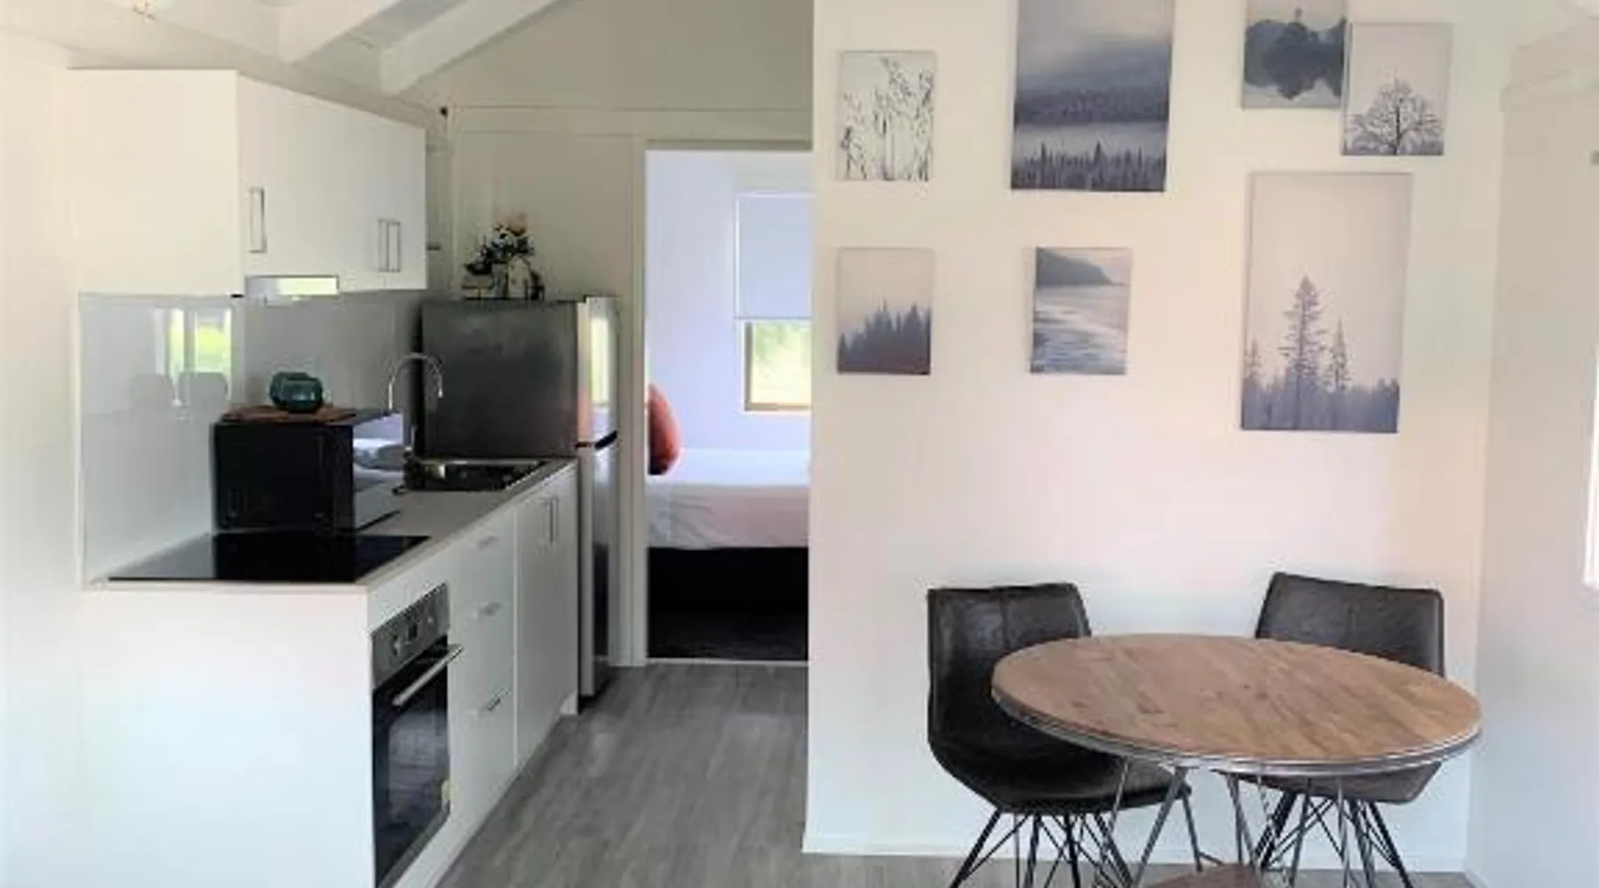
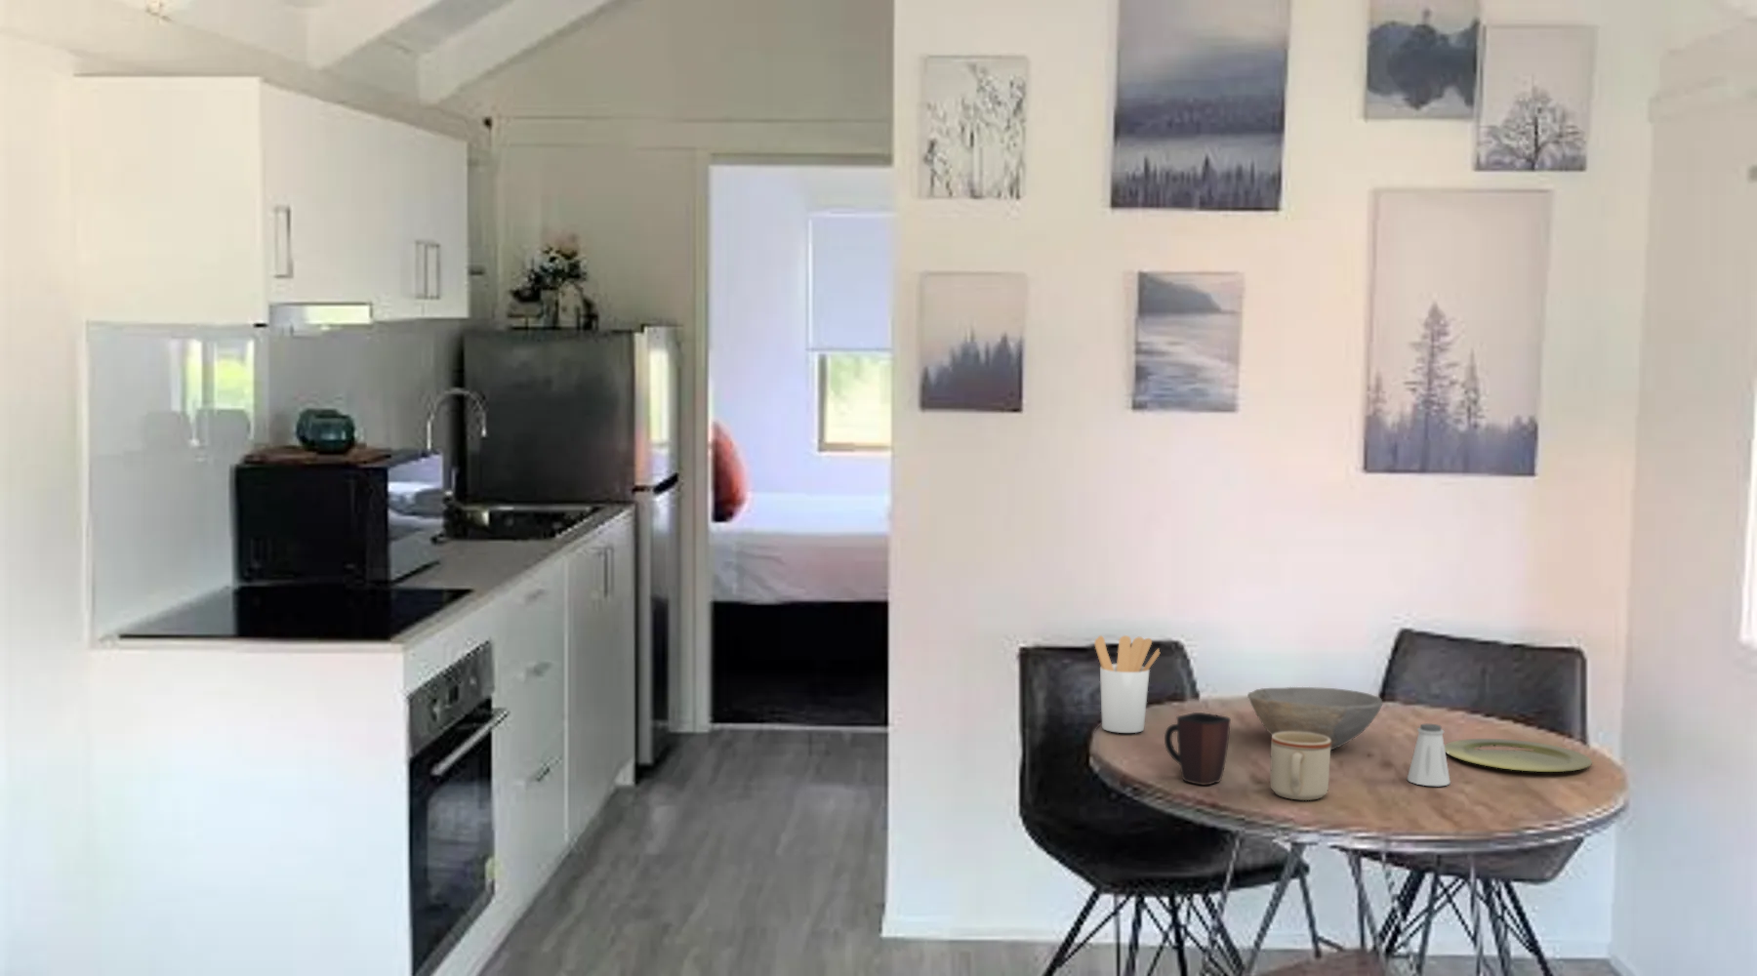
+ bowl [1246,686,1383,750]
+ saltshaker [1406,724,1452,786]
+ mug [1269,732,1332,802]
+ mug [1163,712,1232,786]
+ plate [1445,738,1594,773]
+ utensil holder [1094,635,1161,734]
